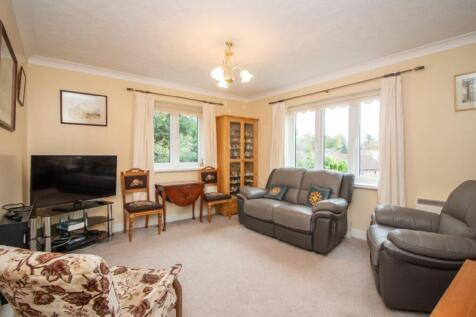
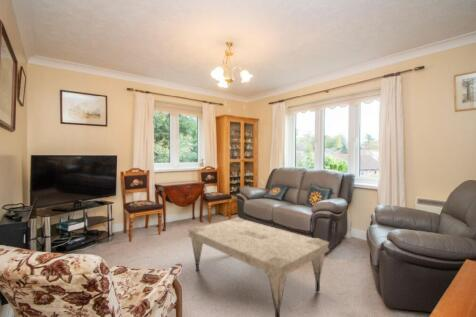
+ coffee table [187,216,330,317]
